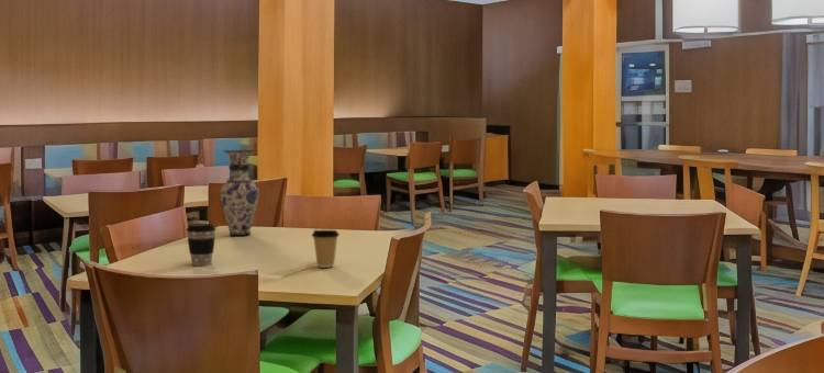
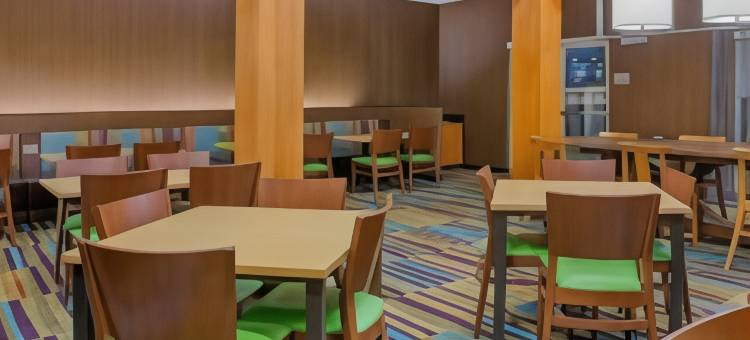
- coffee cup [311,229,341,269]
- vase [219,149,260,237]
- coffee cup [186,223,216,267]
